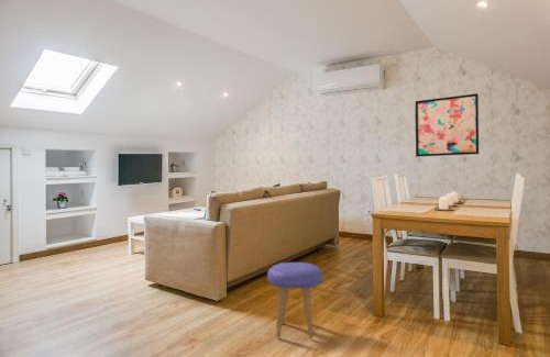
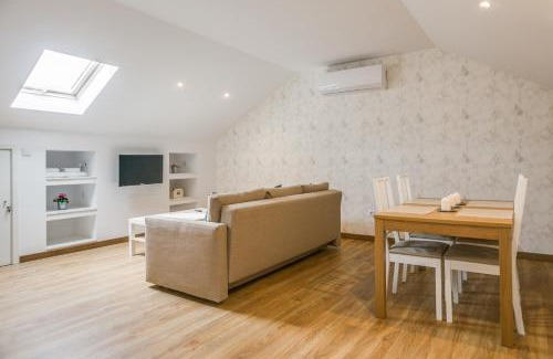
- stool [266,261,322,339]
- wall art [415,92,480,158]
